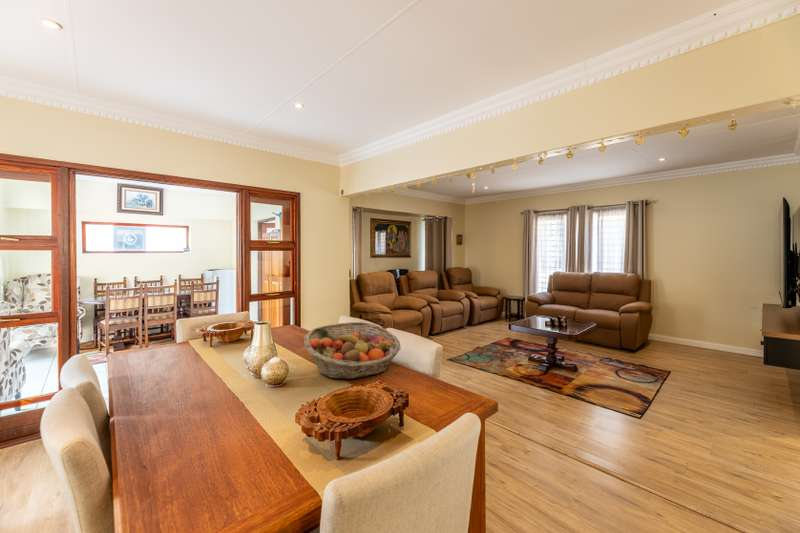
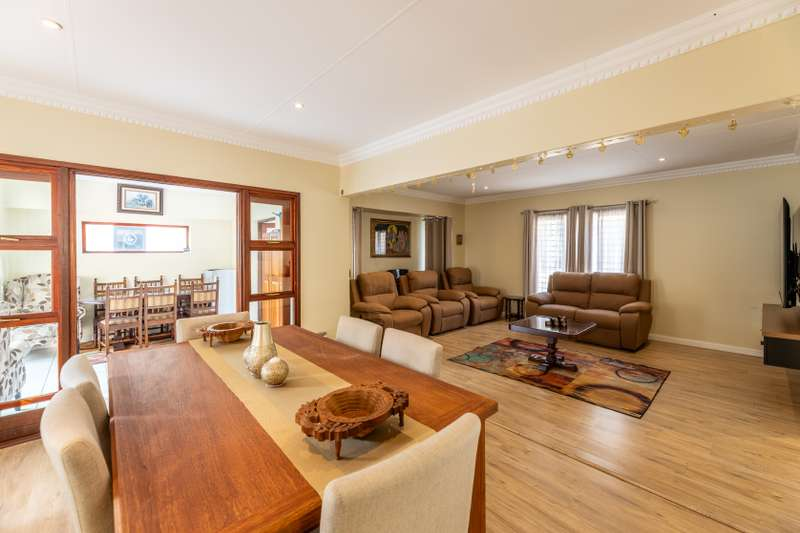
- fruit basket [303,321,402,380]
